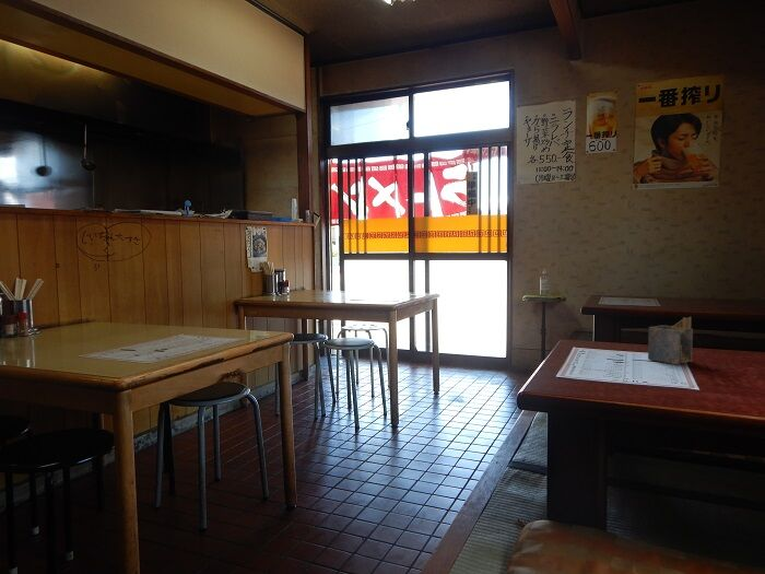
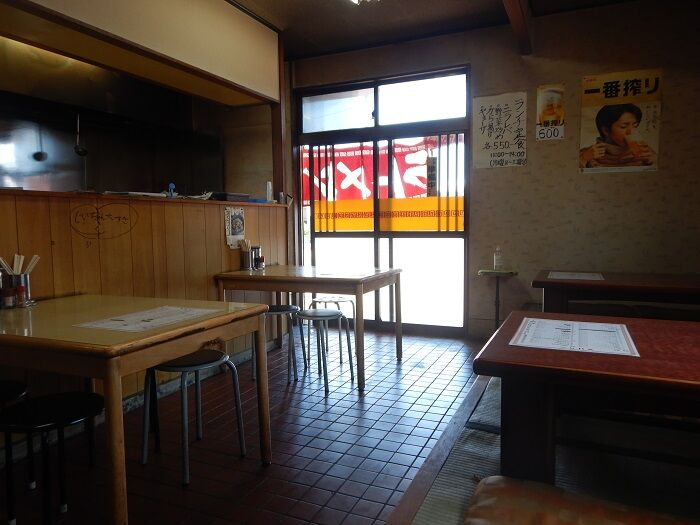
- napkin holder [647,316,694,366]
